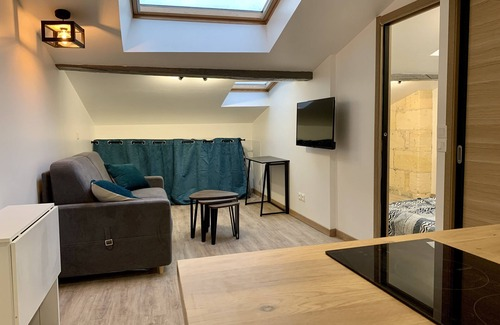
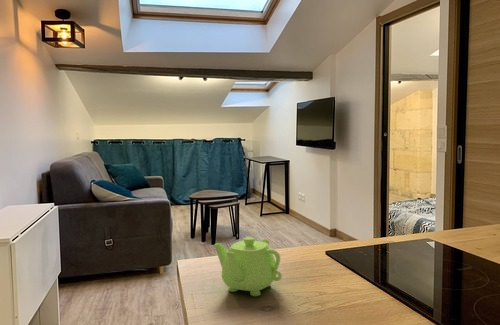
+ teapot [213,236,283,297]
